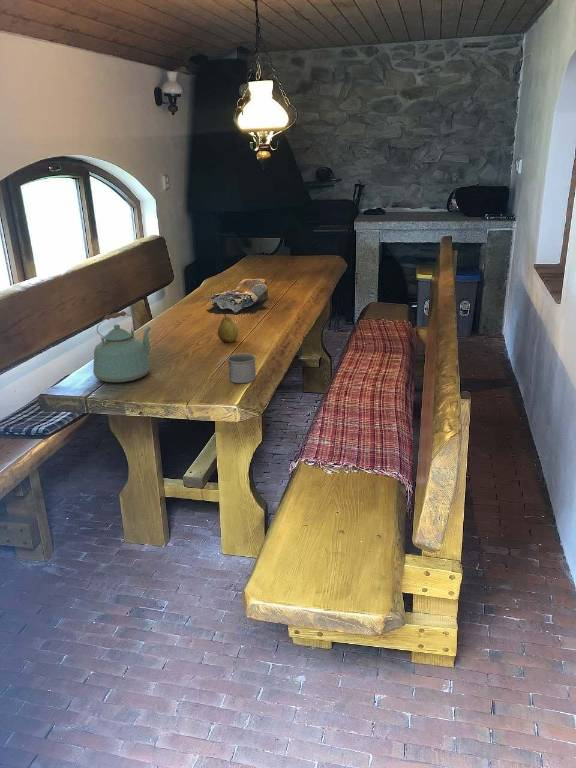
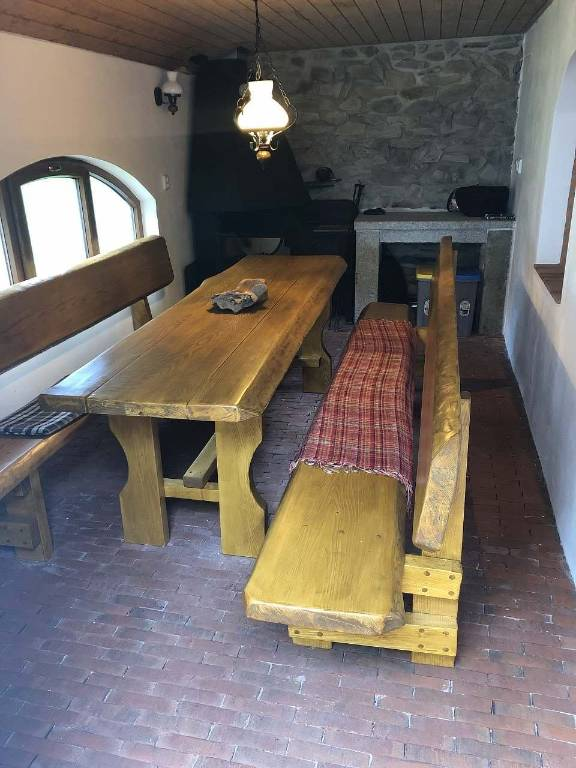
- kettle [92,310,152,384]
- mug [218,353,257,384]
- fruit [217,312,239,343]
